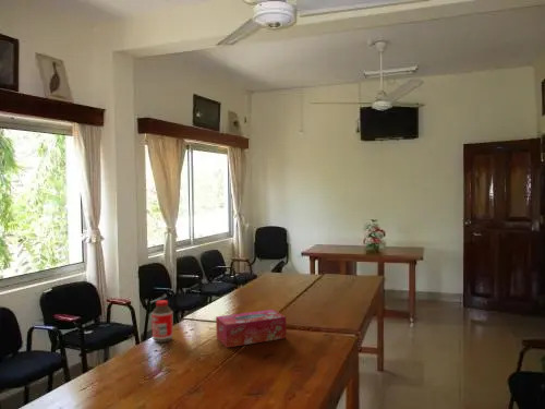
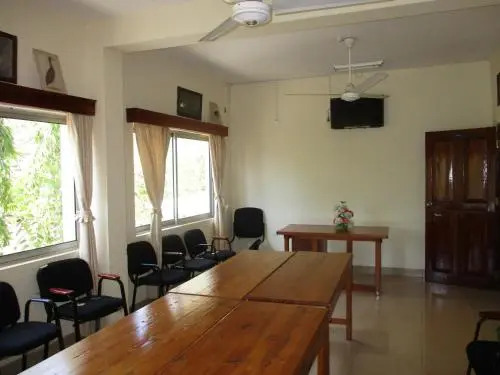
- bottle [150,299,174,344]
- tissue box [215,309,288,349]
